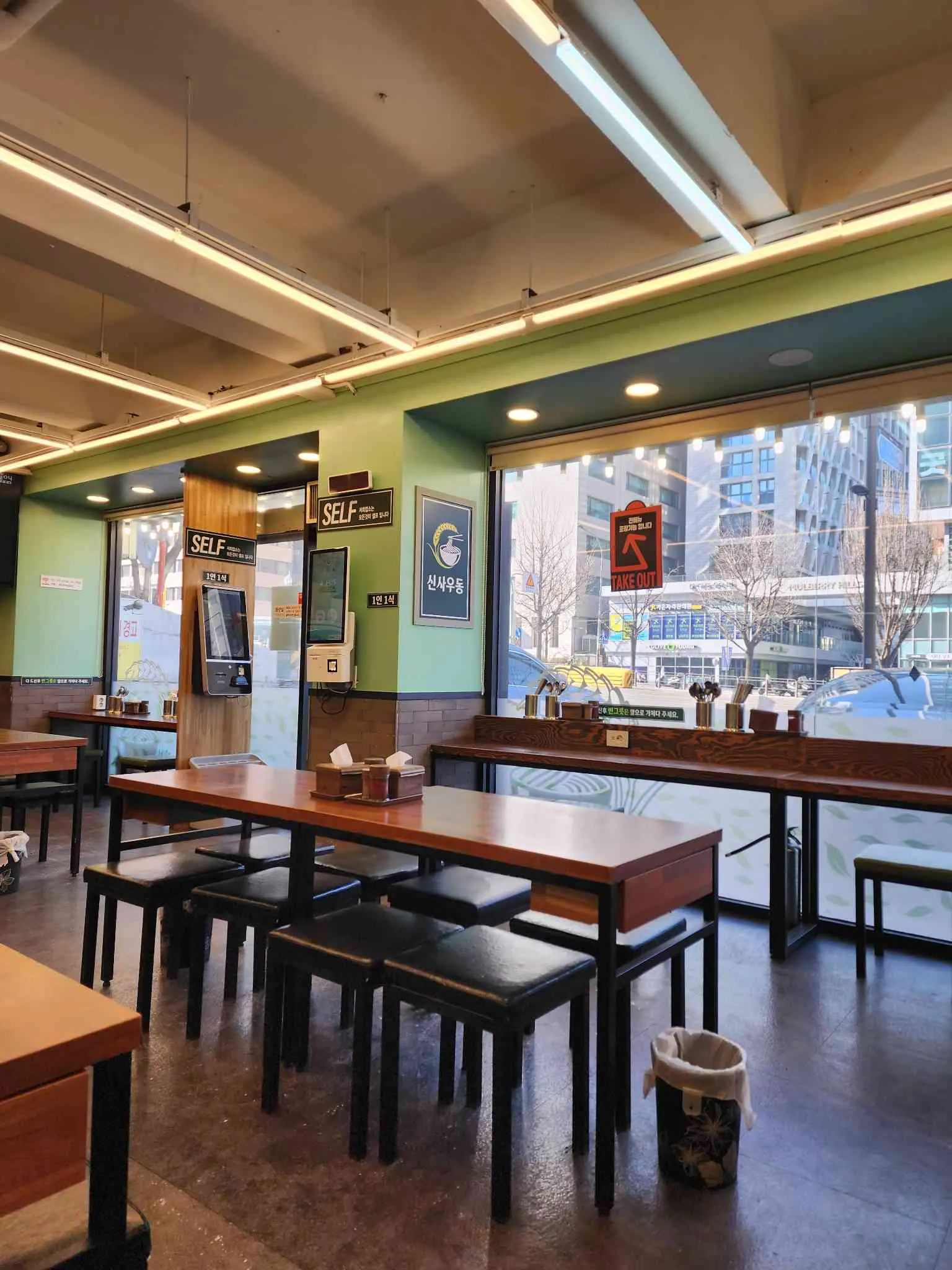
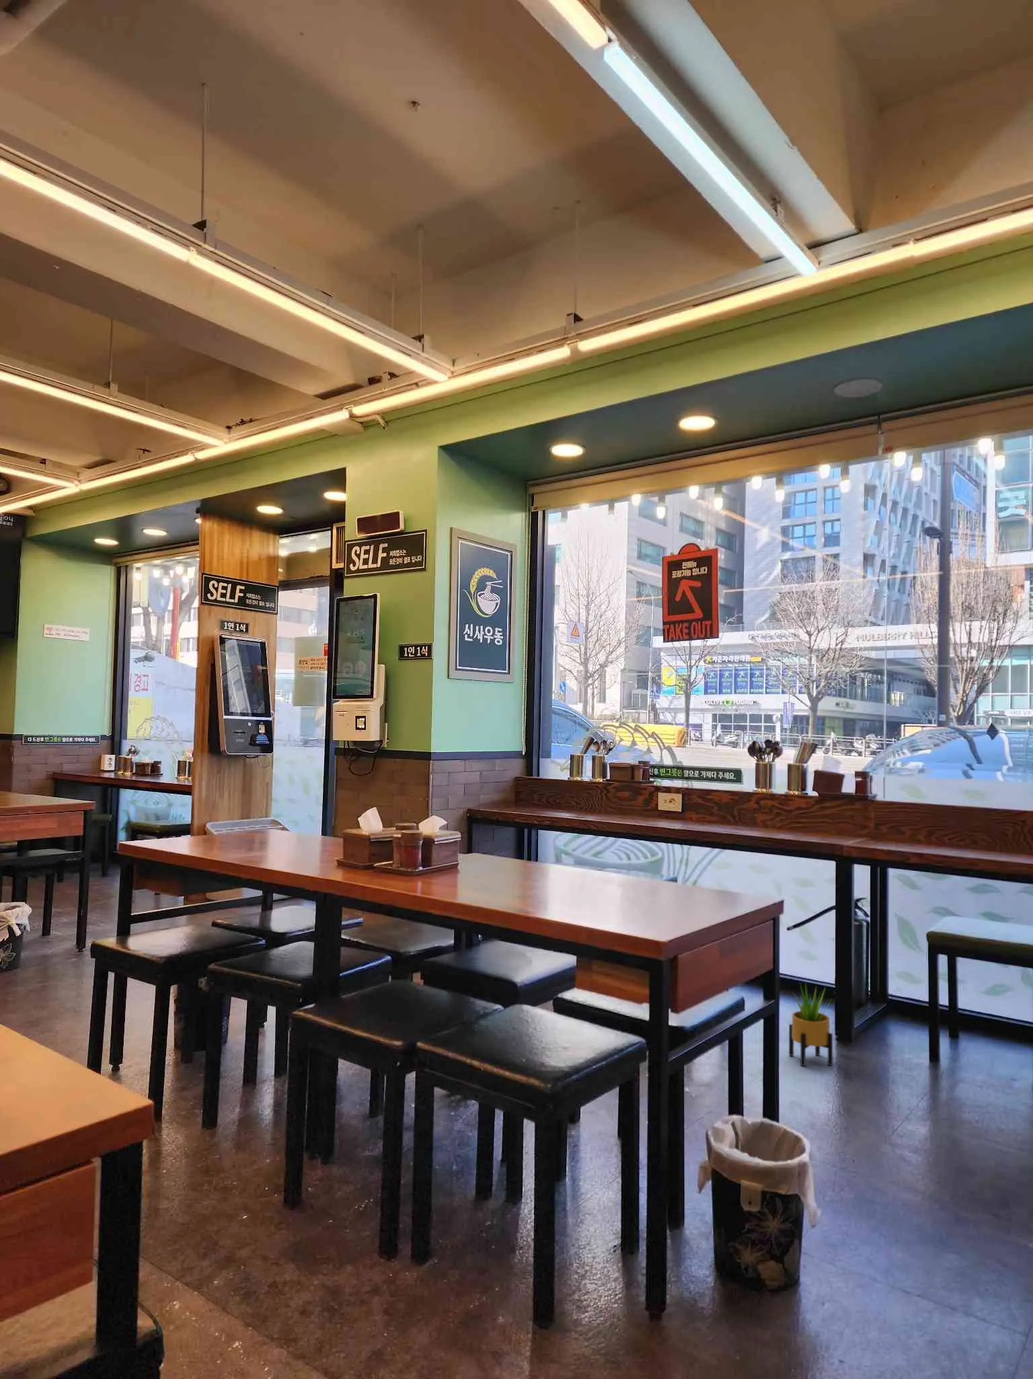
+ potted plant [788,979,833,1067]
